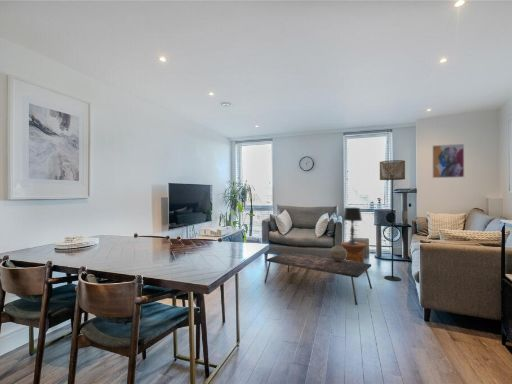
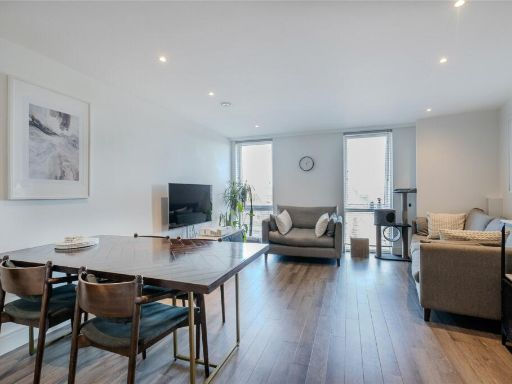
- floor lamp [379,159,406,282]
- coffee table [264,251,373,306]
- decorative sphere [329,244,346,261]
- wall art [431,143,465,179]
- table lamp [342,207,363,244]
- side table [340,241,367,263]
